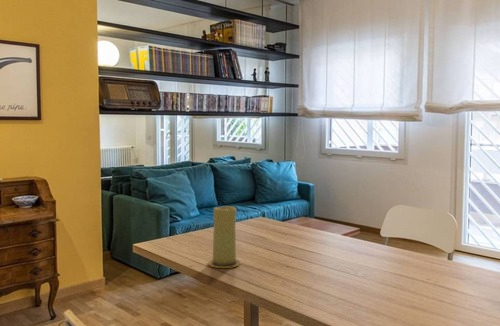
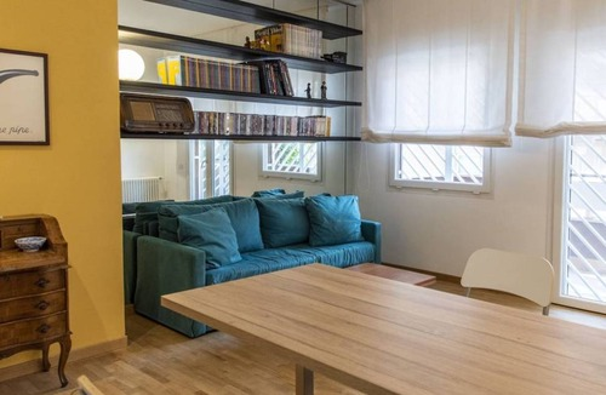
- candle [207,205,242,269]
